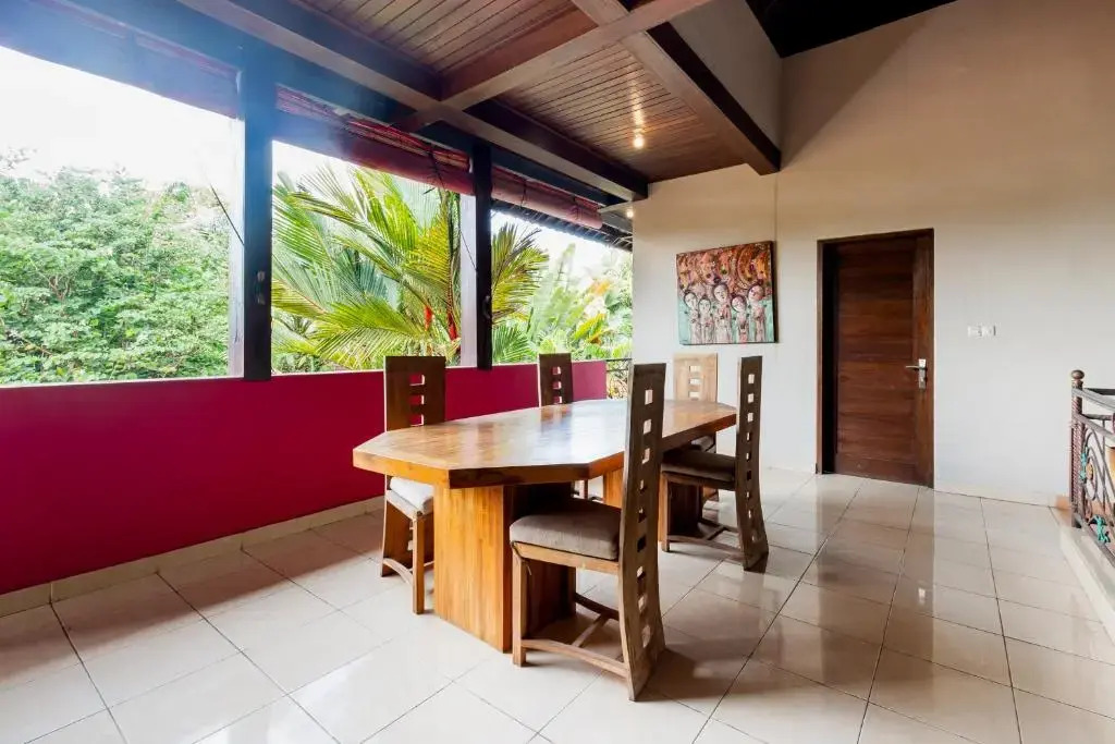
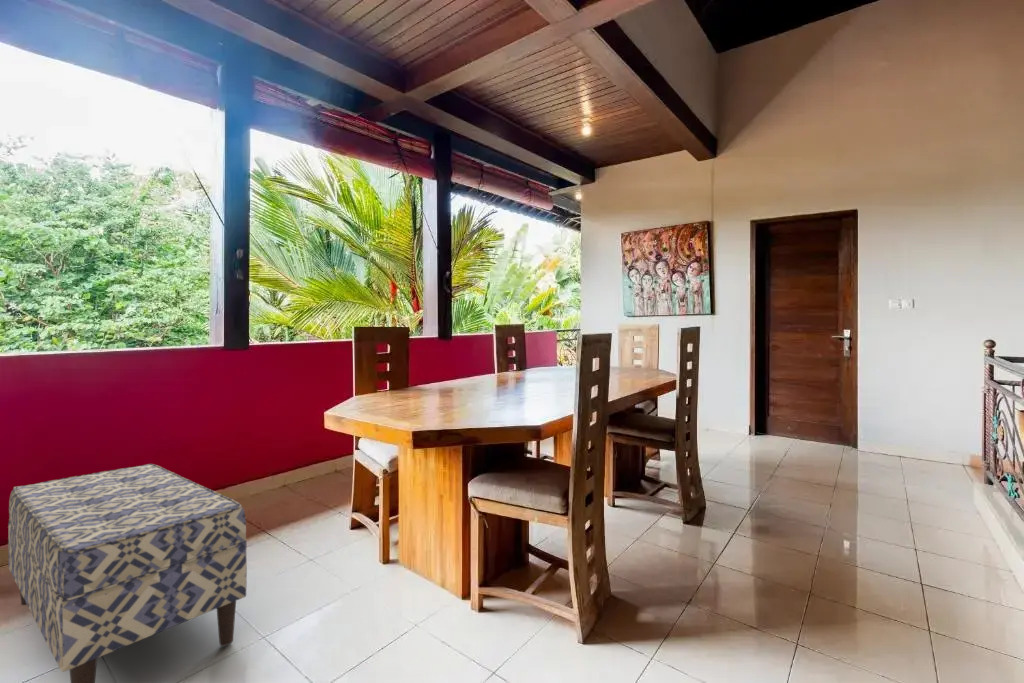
+ bench [7,463,248,683]
